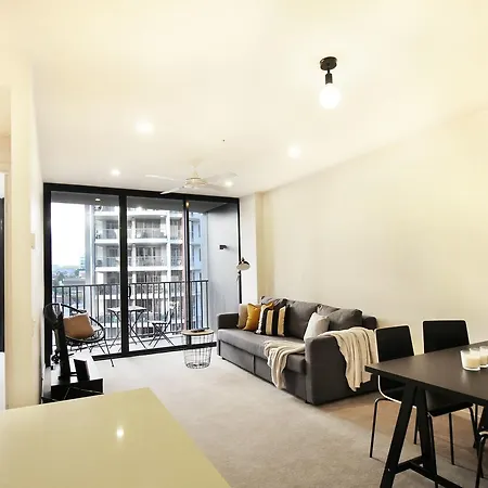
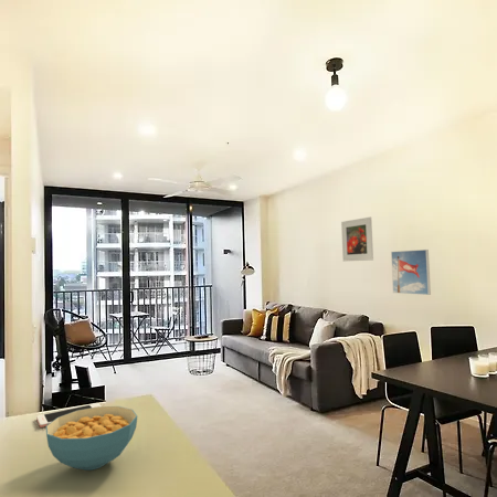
+ cereal bowl [45,405,138,472]
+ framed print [390,248,432,296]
+ cell phone [35,402,102,429]
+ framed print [340,216,374,262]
